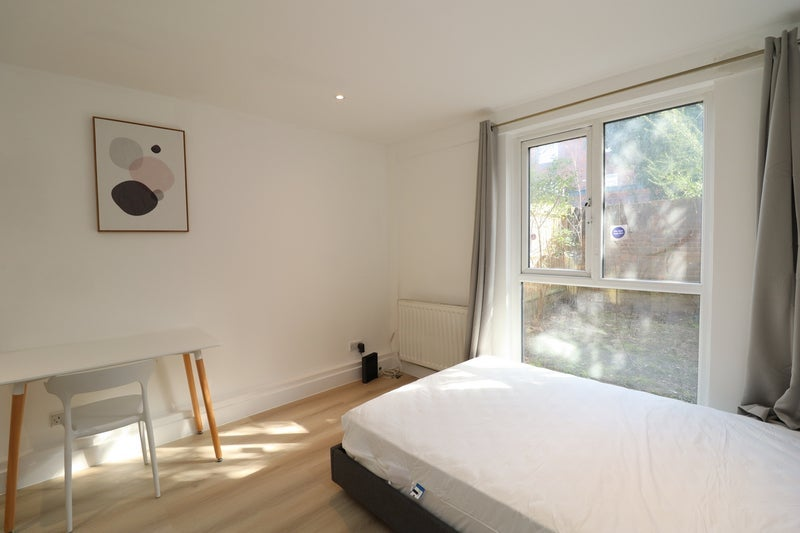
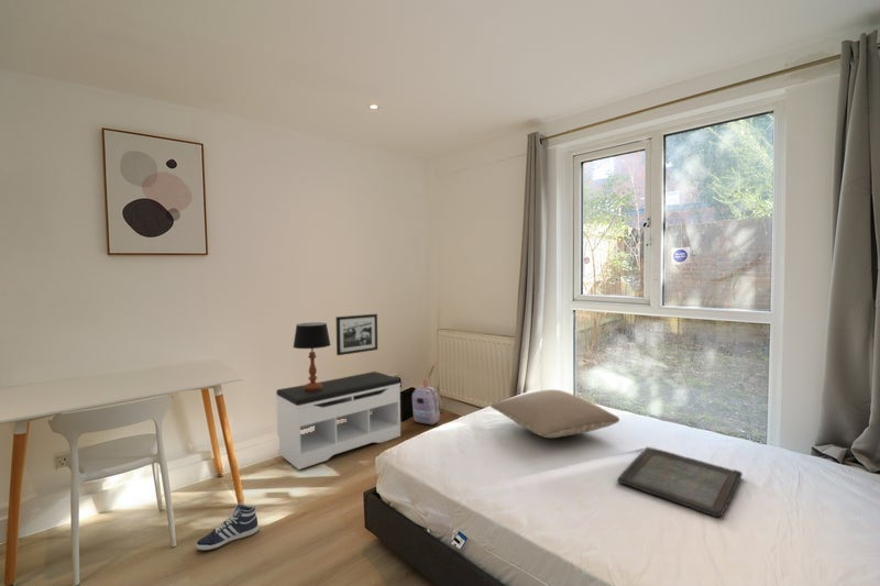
+ backpack [411,379,443,425]
+ pillow [490,389,620,439]
+ picture frame [334,313,378,356]
+ serving tray [616,446,744,518]
+ sneaker [195,502,260,552]
+ bench [275,371,402,471]
+ table lamp [292,322,332,391]
